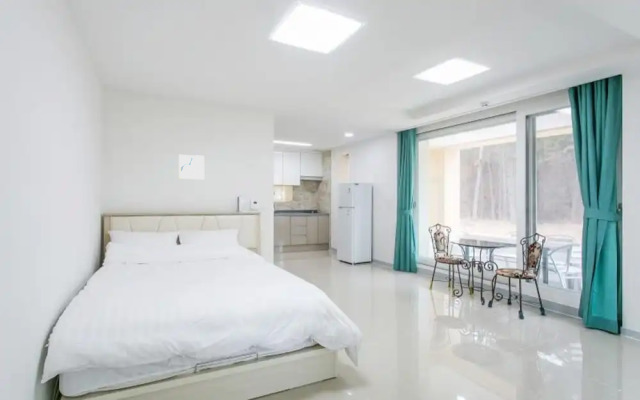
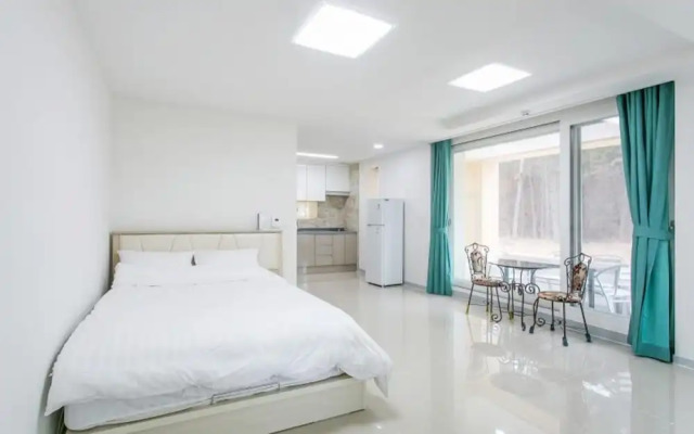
- wall art [178,154,205,180]
